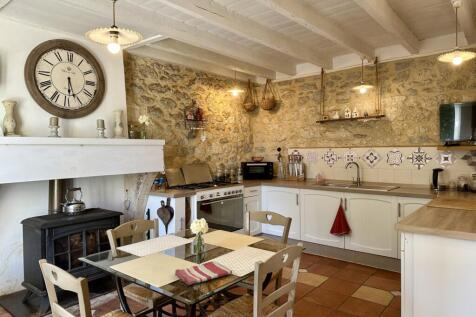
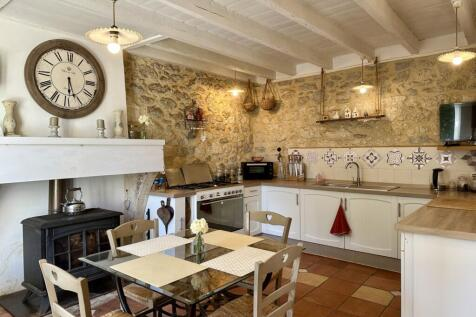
- dish towel [174,260,233,286]
